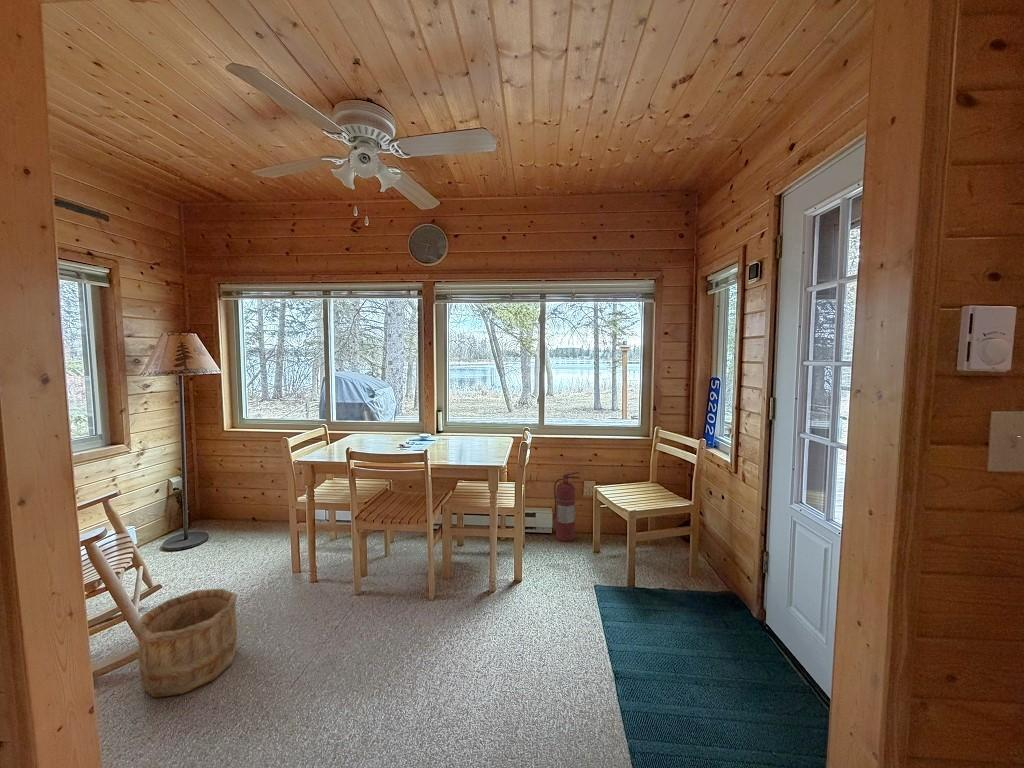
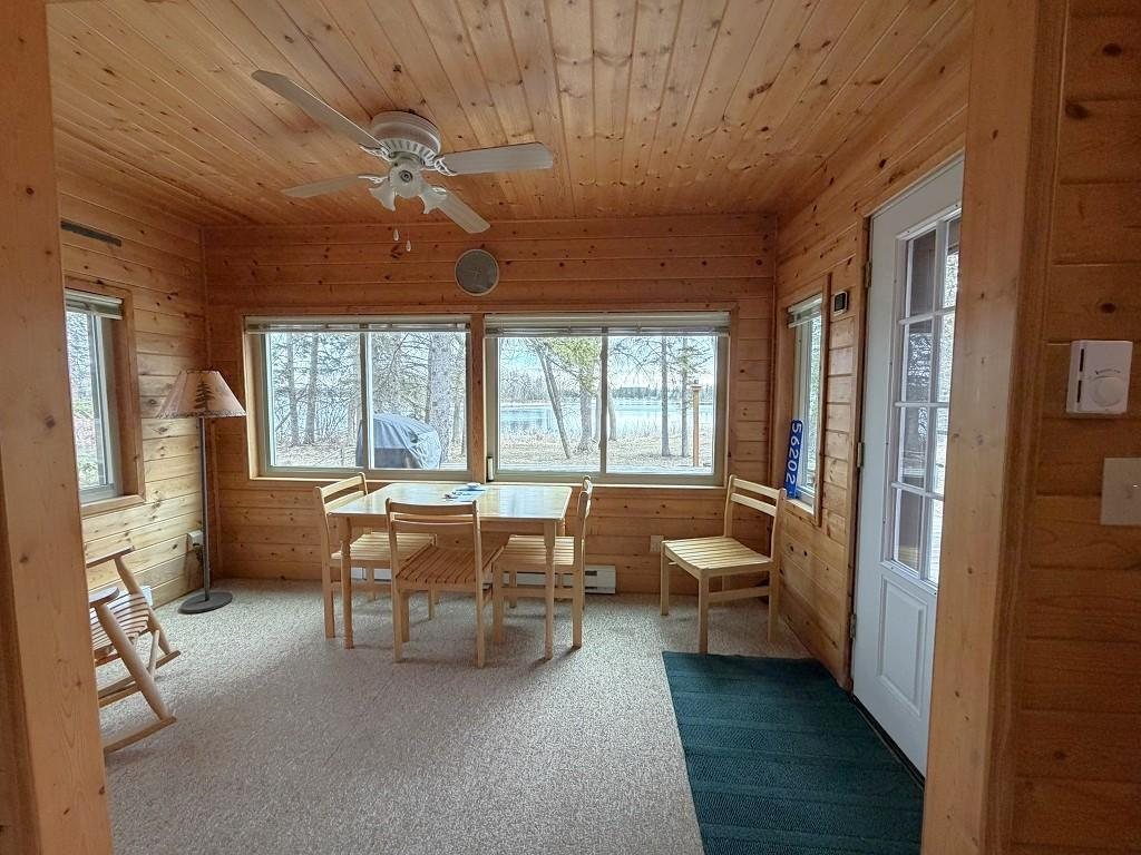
- wooden bucket [133,588,239,699]
- fire extinguisher [552,471,581,542]
